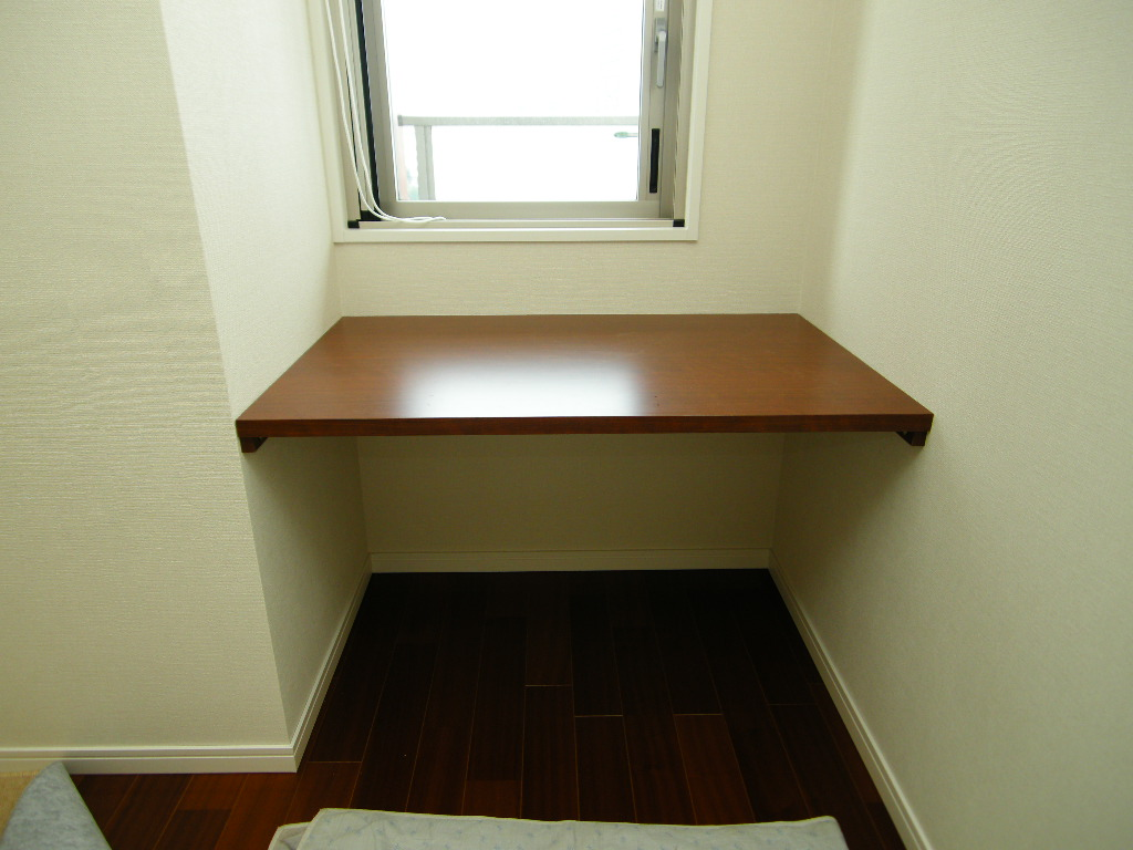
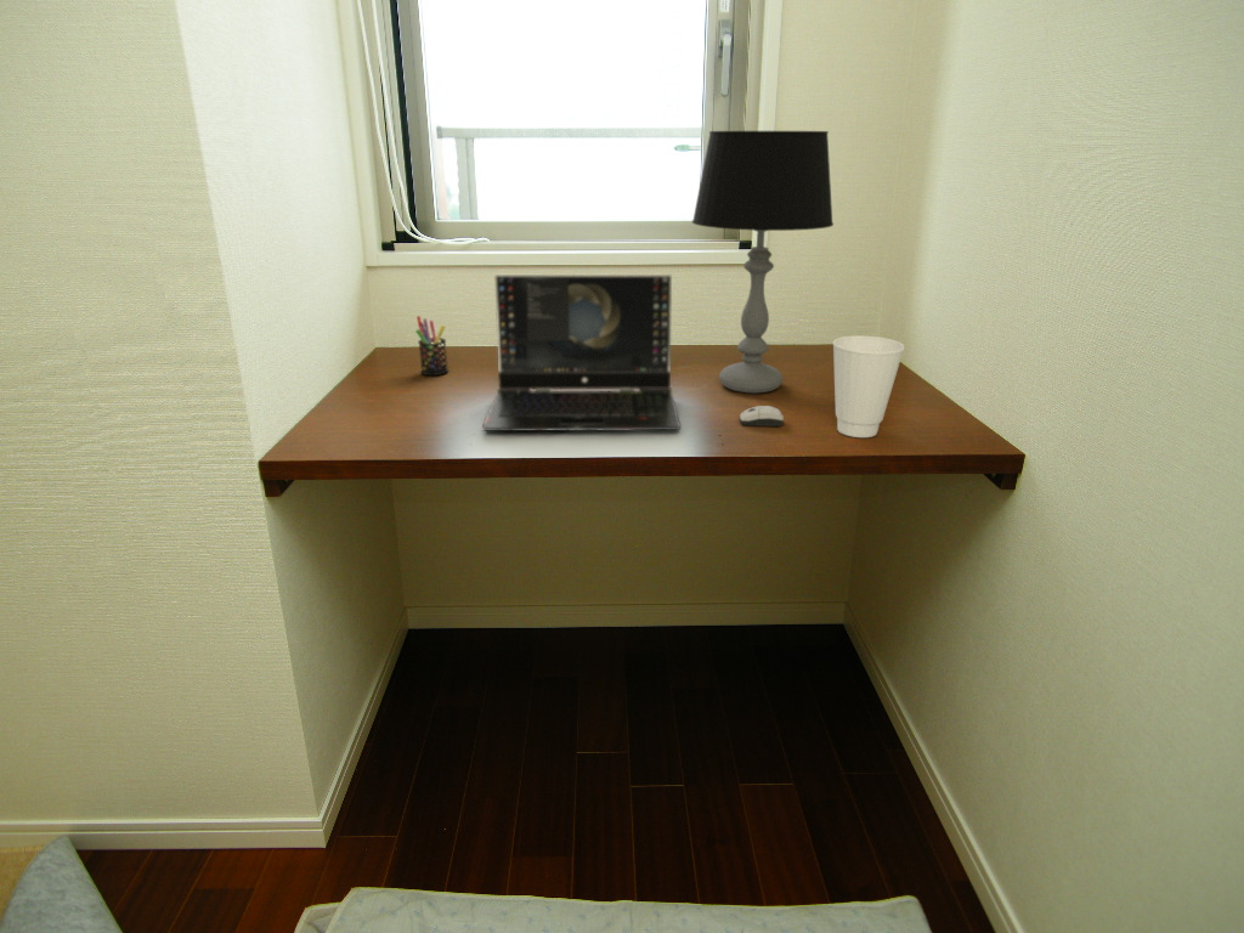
+ pen holder [414,315,449,377]
+ table lamp [691,130,835,395]
+ computer mouse [739,405,785,428]
+ cup [832,334,906,439]
+ laptop computer [481,273,682,432]
